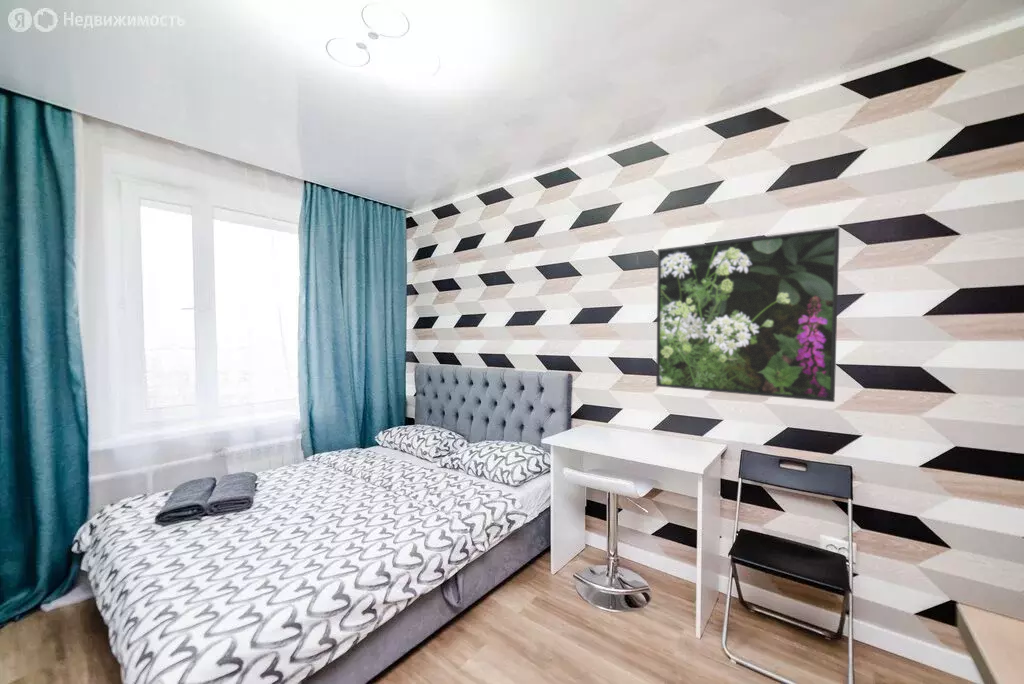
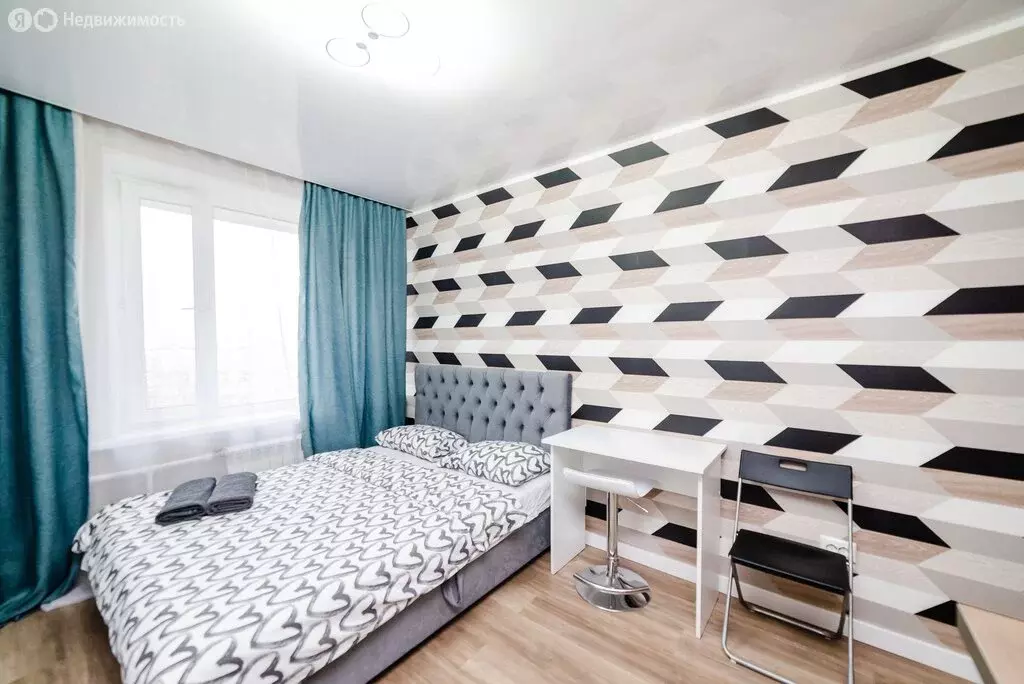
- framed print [655,226,840,403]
